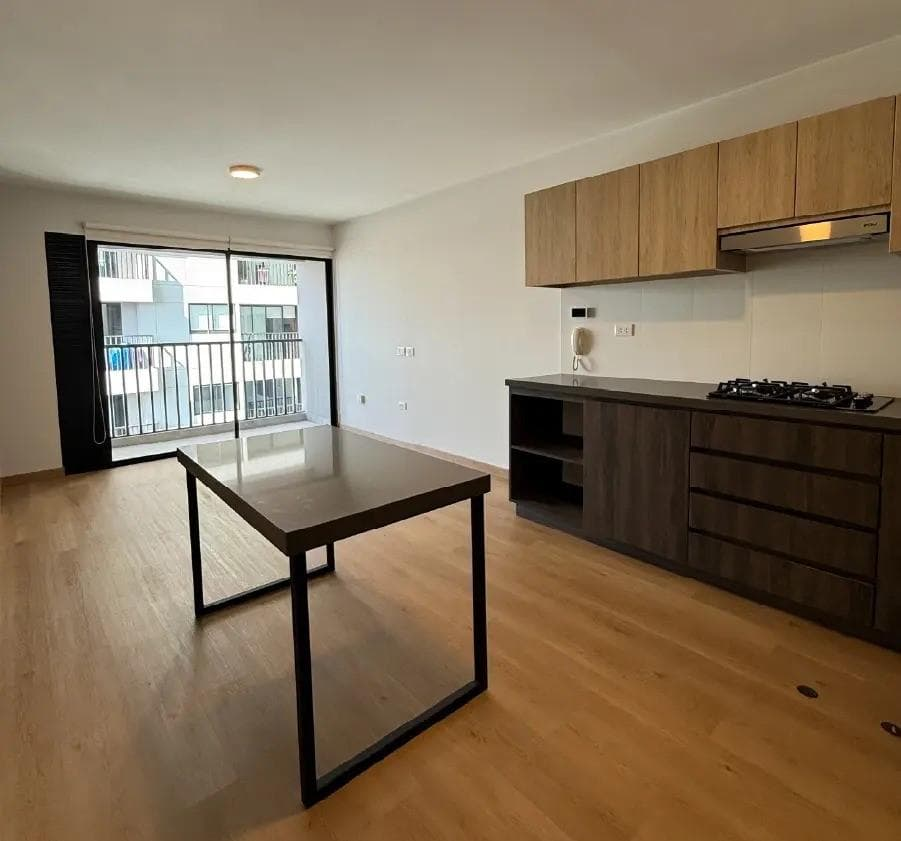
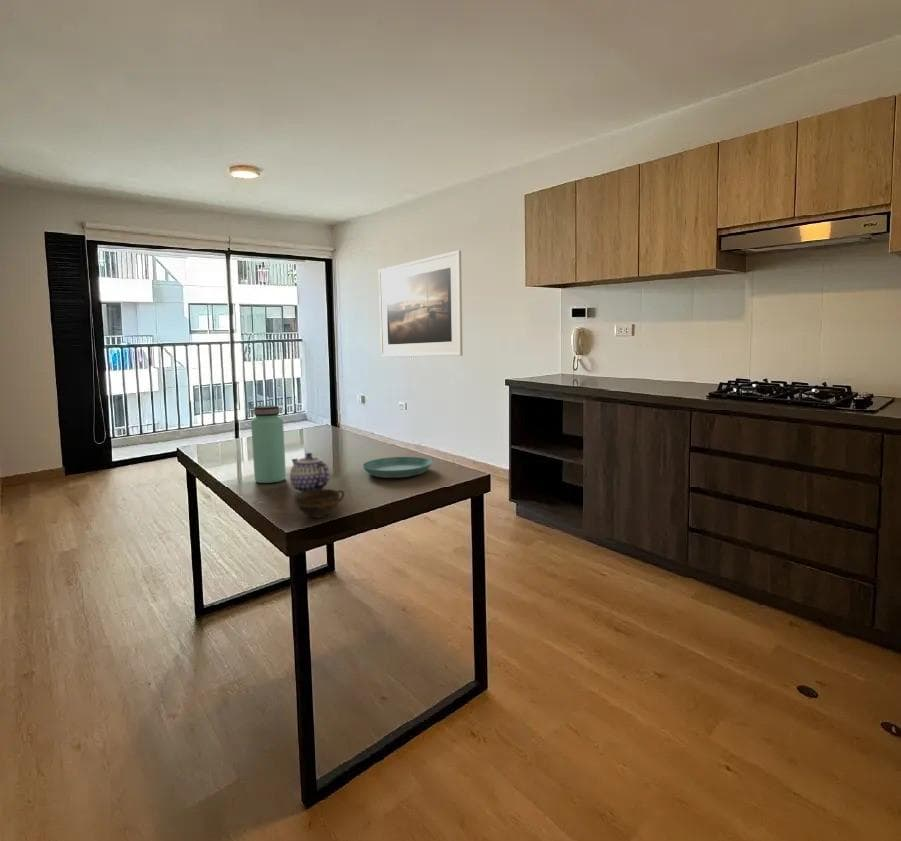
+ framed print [378,249,464,358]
+ saucer [361,456,433,479]
+ bottle [250,405,287,484]
+ cup [294,488,345,519]
+ teapot [289,452,330,493]
